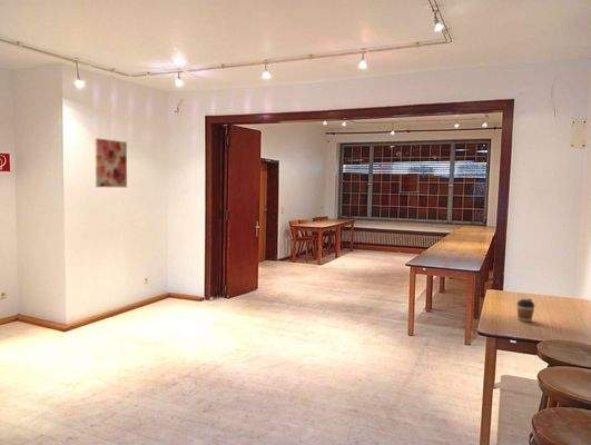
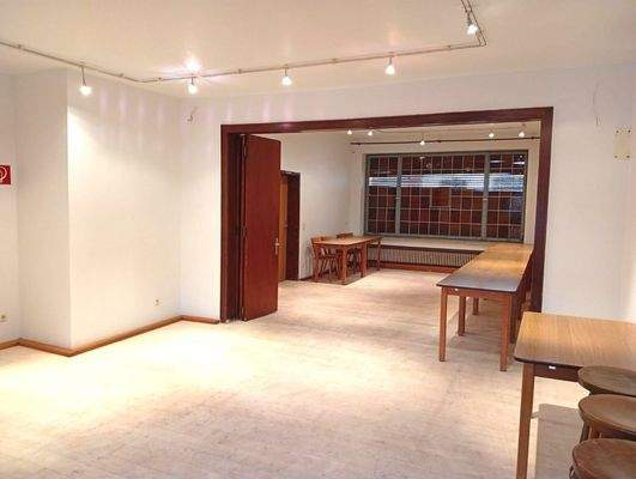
- wall art [95,137,128,188]
- coffee cup [515,298,536,323]
